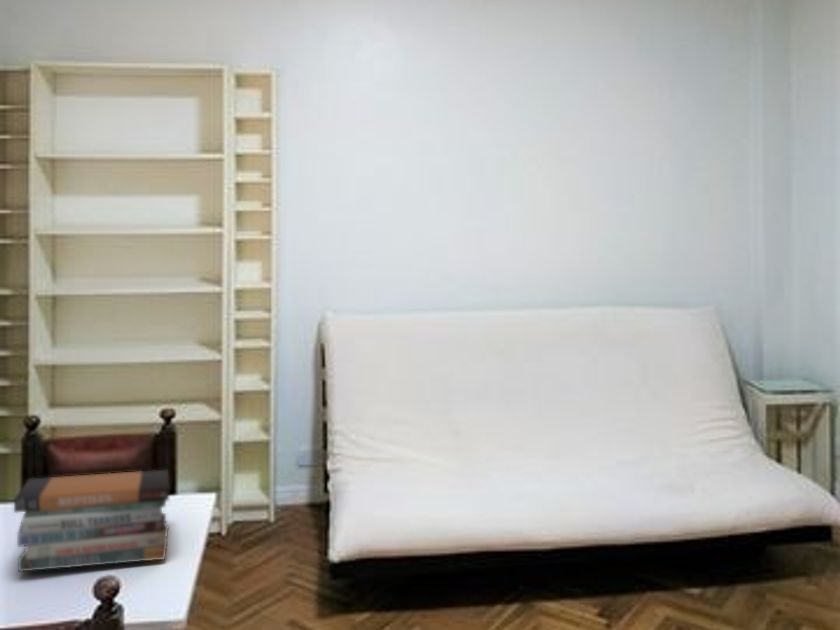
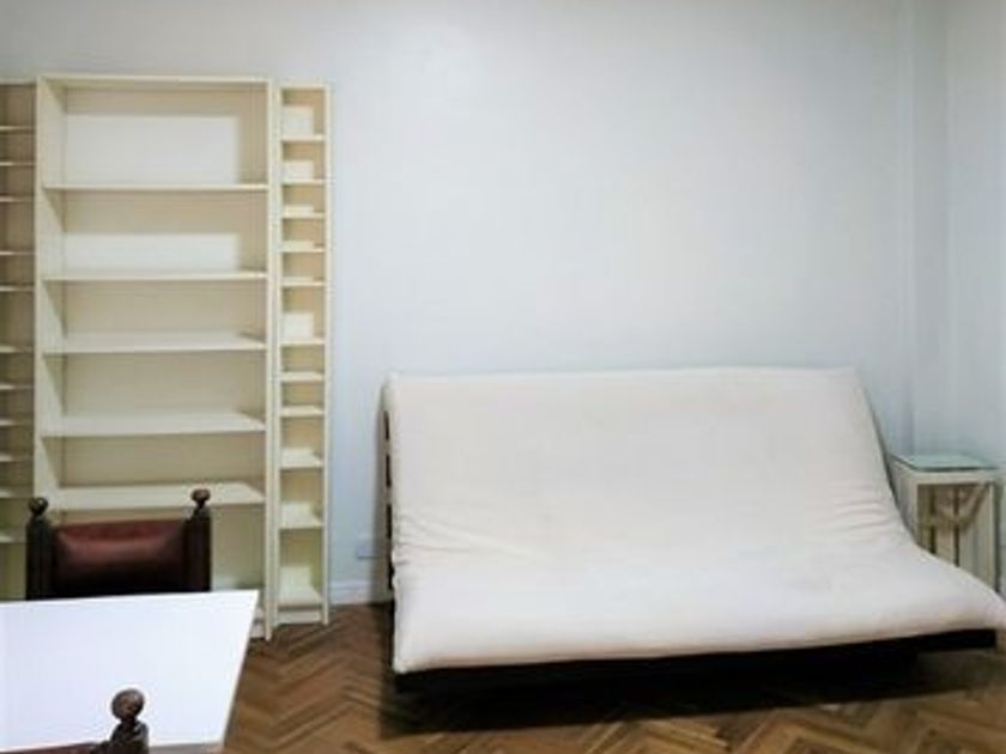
- book stack [13,469,170,573]
